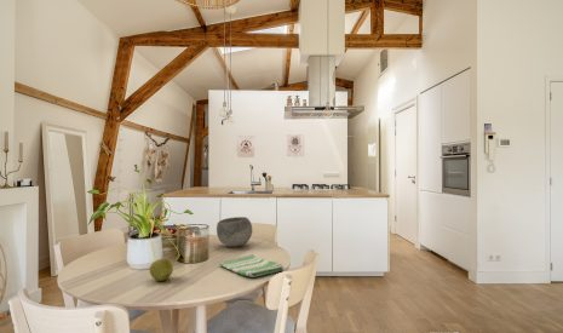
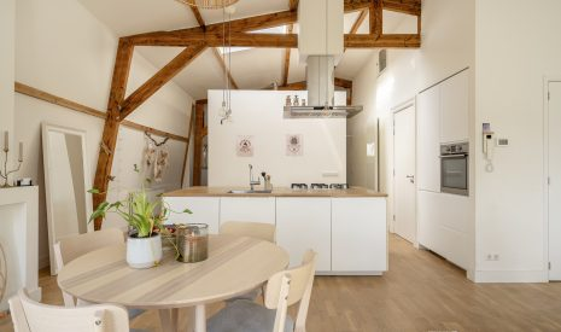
- dish towel [218,253,285,279]
- apple [149,257,174,282]
- bowl [216,216,253,248]
